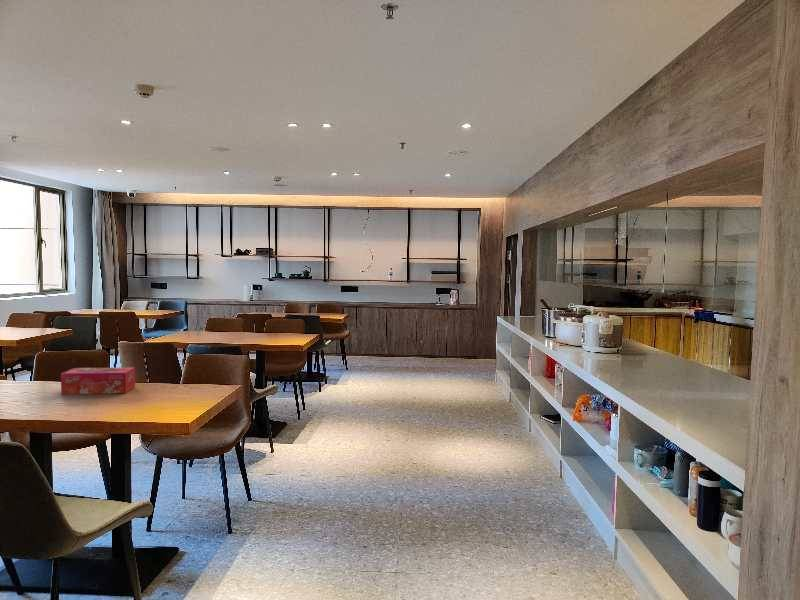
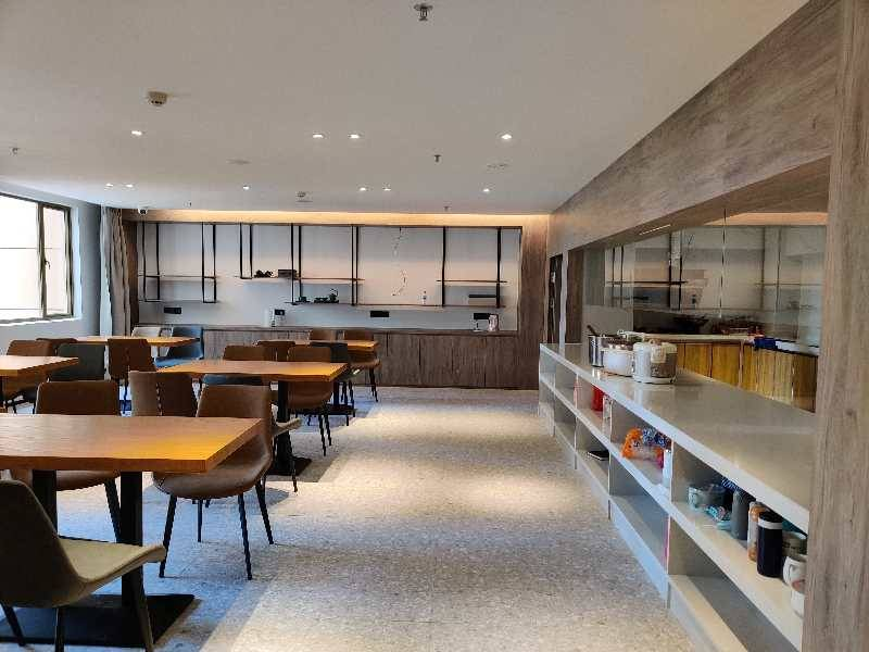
- tissue box [60,366,136,395]
